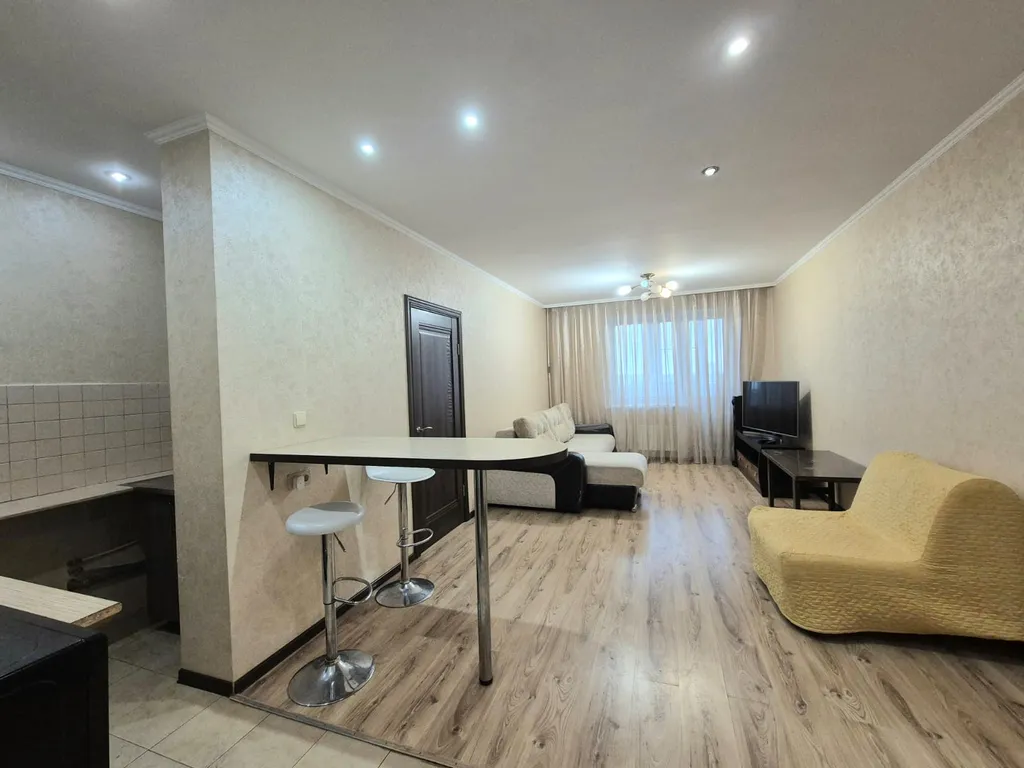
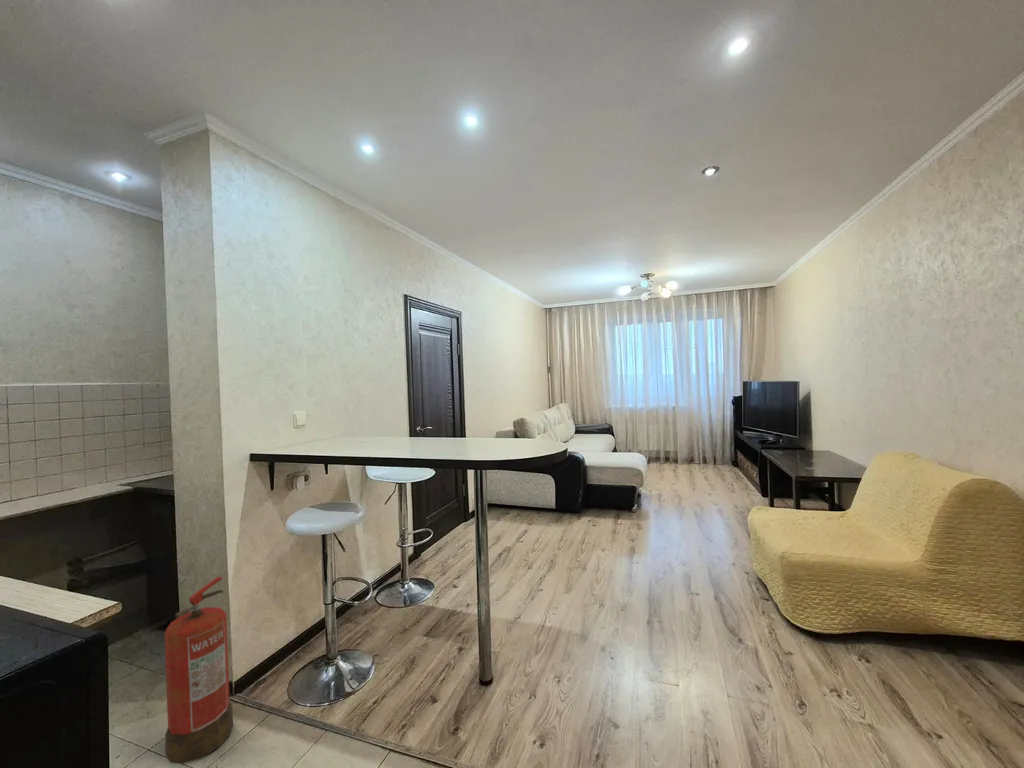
+ fire extinguisher [164,576,234,765]
